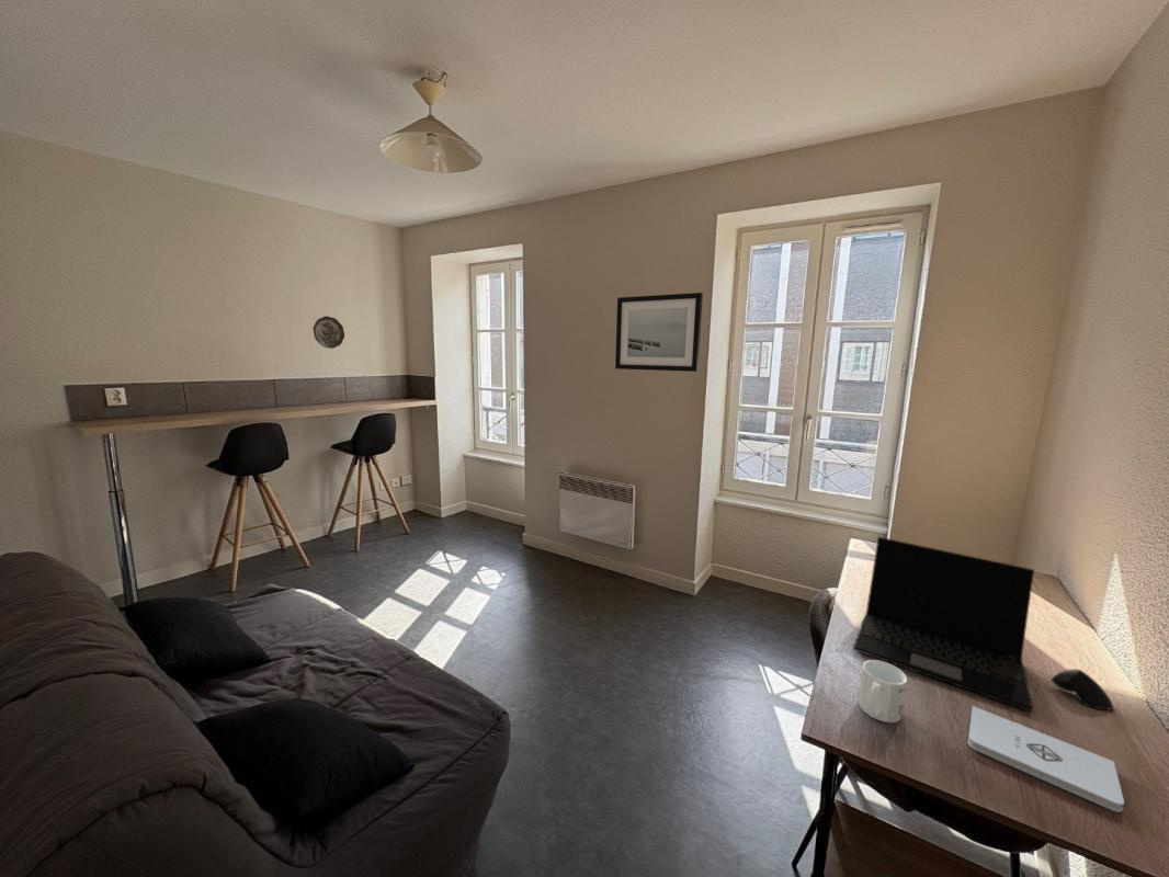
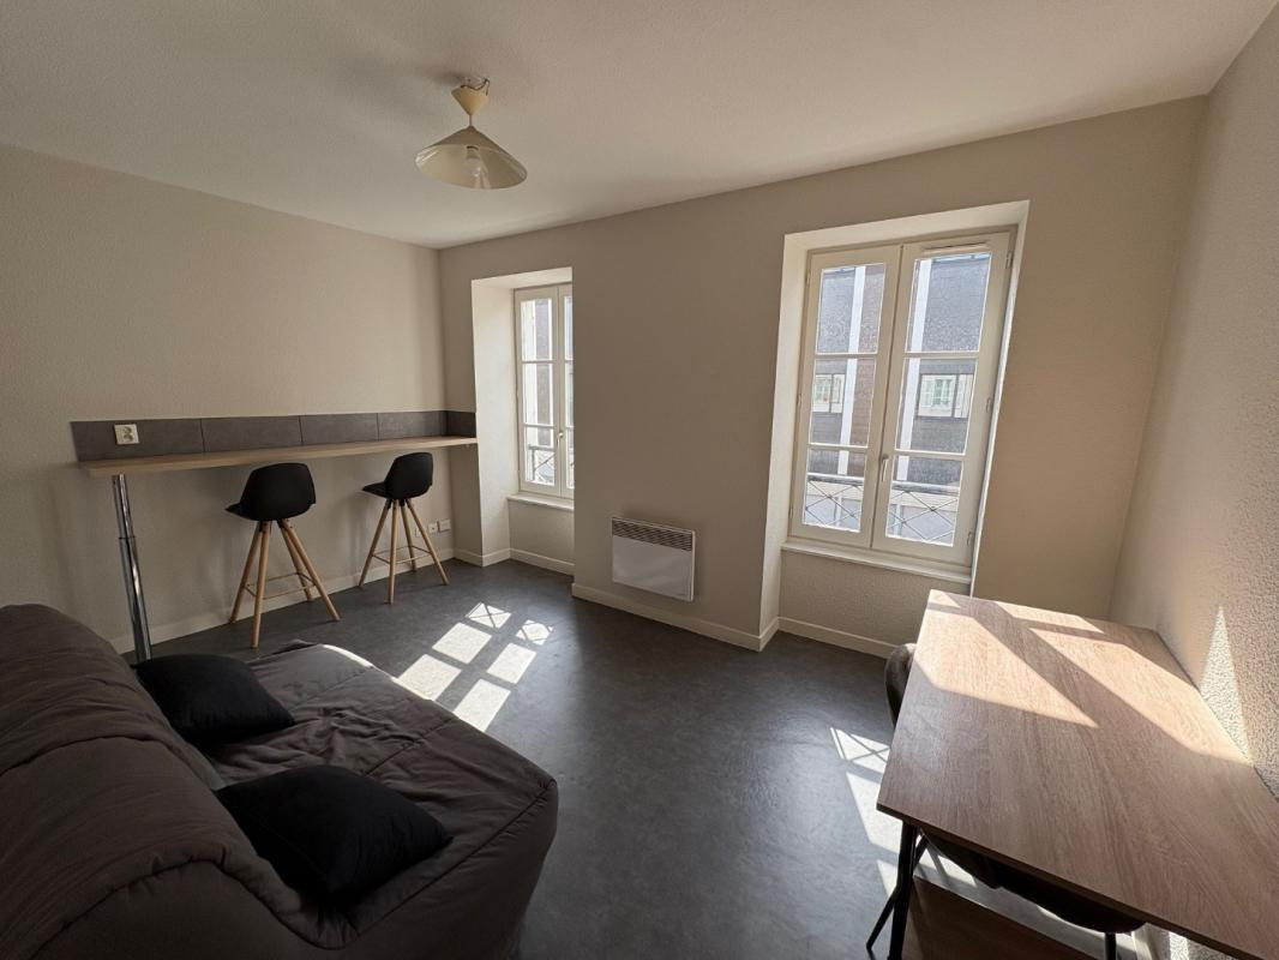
- mug [858,659,908,724]
- decorative plate [313,315,345,350]
- laptop [852,536,1035,713]
- wall art [614,292,704,373]
- notepad [966,705,1125,813]
- computer mouse [1051,668,1114,711]
